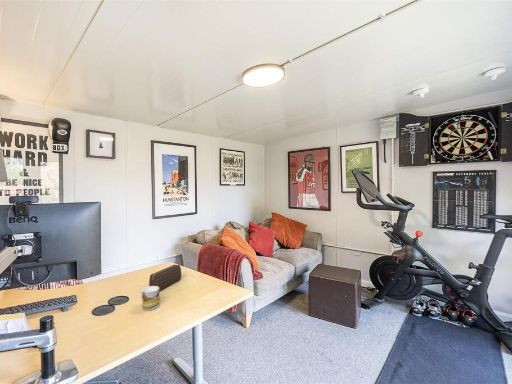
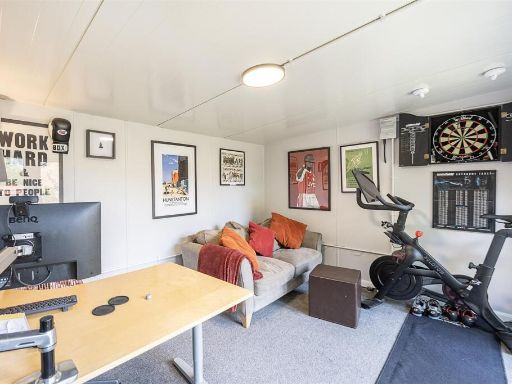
- mug [141,286,160,311]
- speaker [148,264,182,291]
